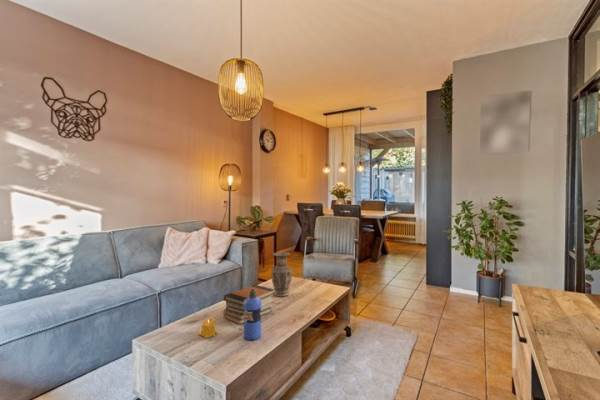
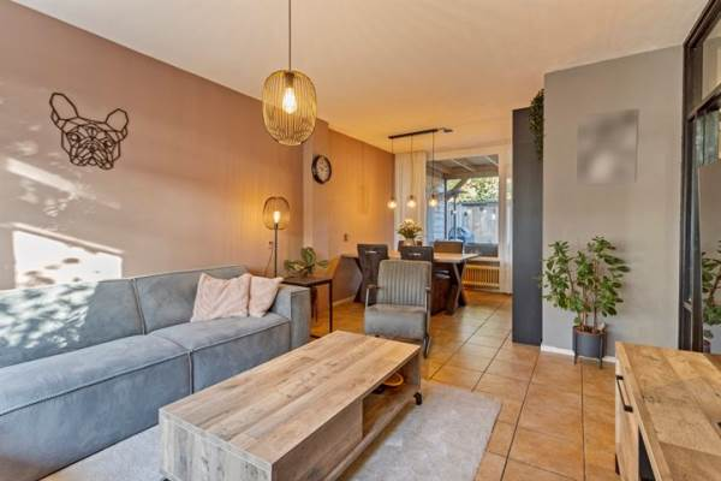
- water bottle [243,289,262,341]
- candle [197,317,218,339]
- book stack [223,284,275,325]
- vase [270,251,293,298]
